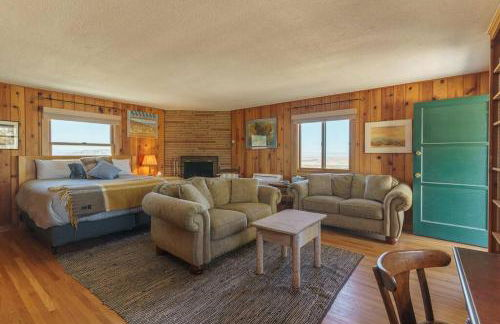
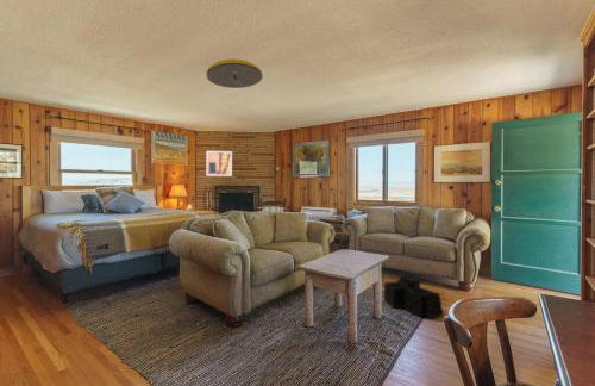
+ wall art [206,150,233,178]
+ storage bin [383,274,445,319]
+ ceiling light [206,57,264,89]
